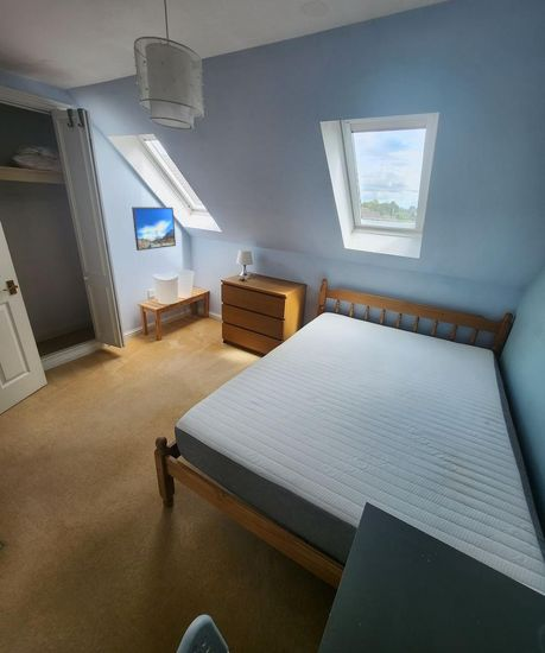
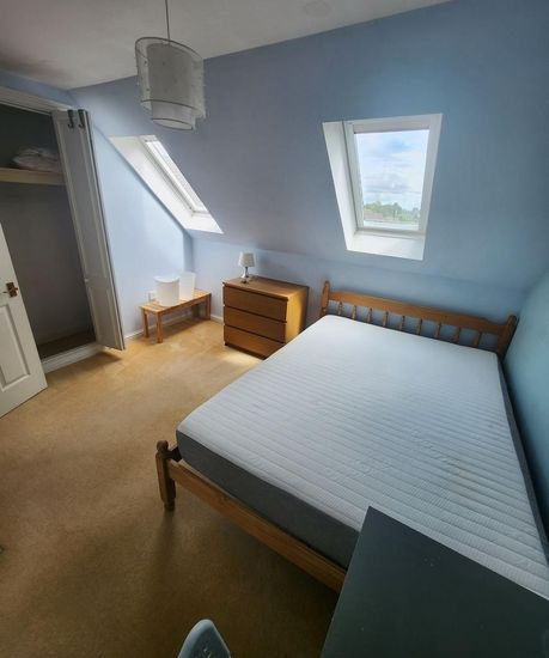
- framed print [131,205,177,252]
